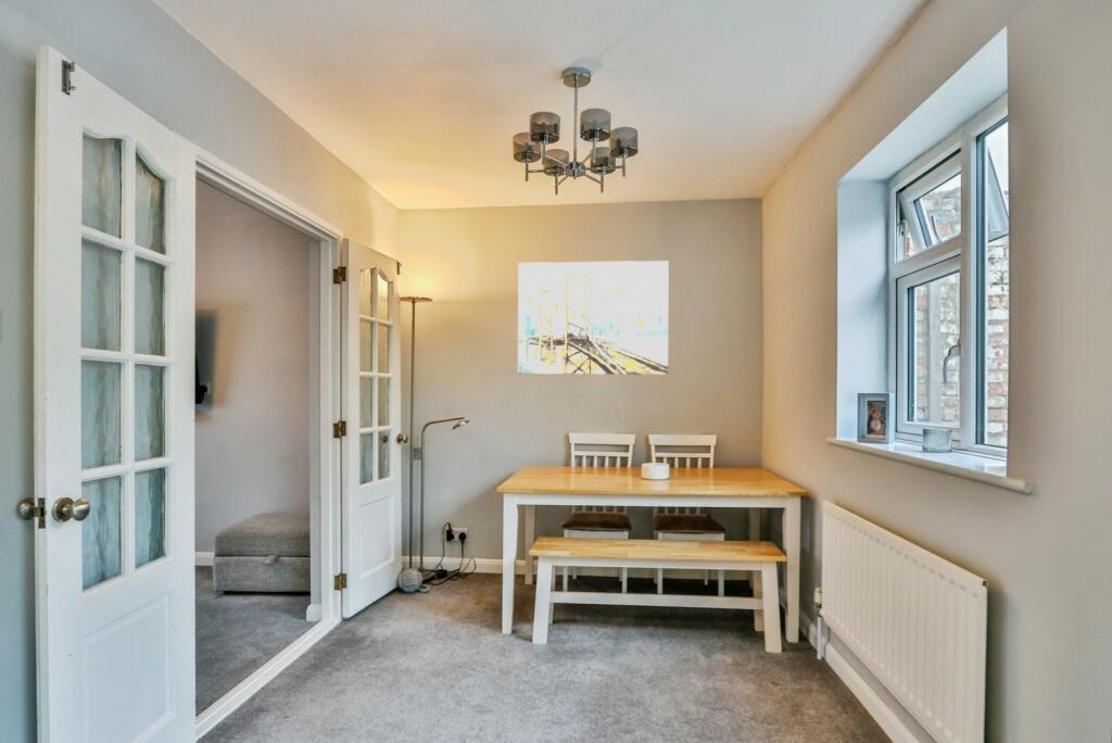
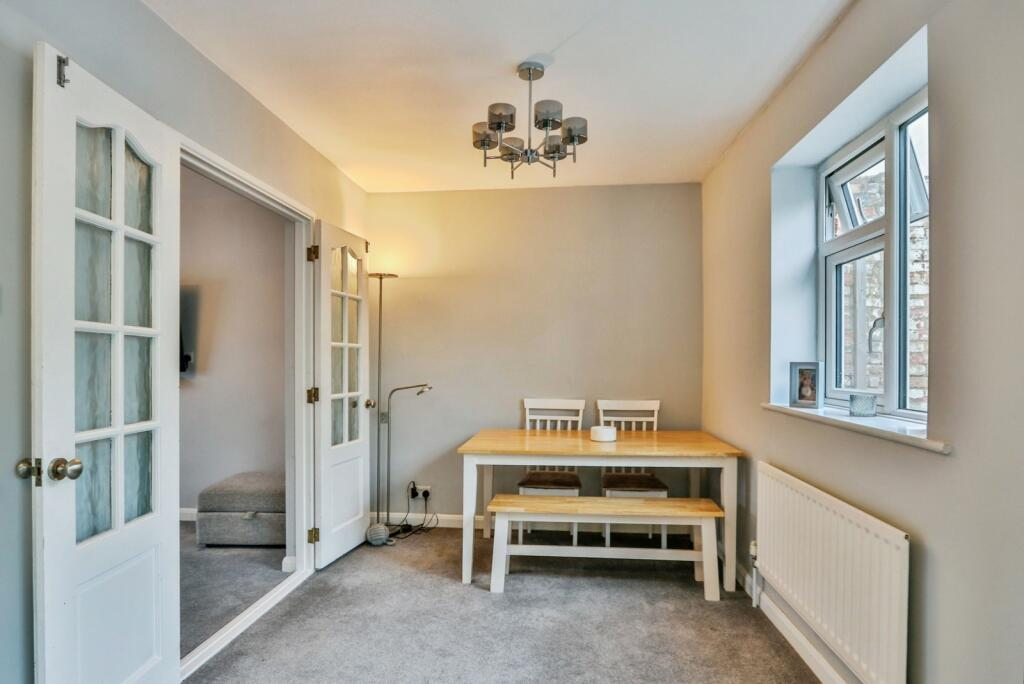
- wall art [517,260,670,376]
